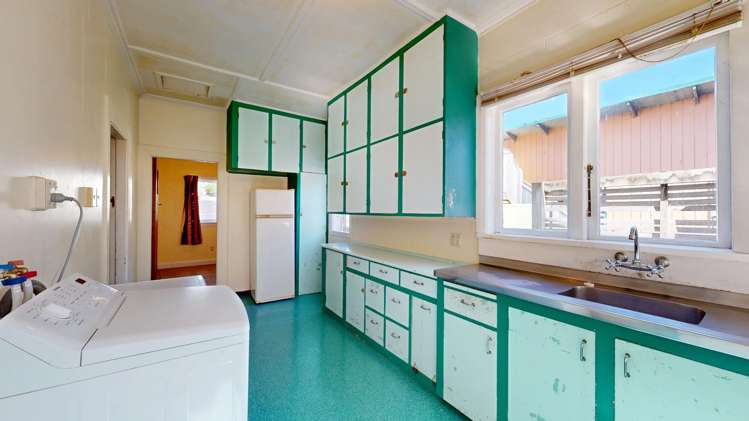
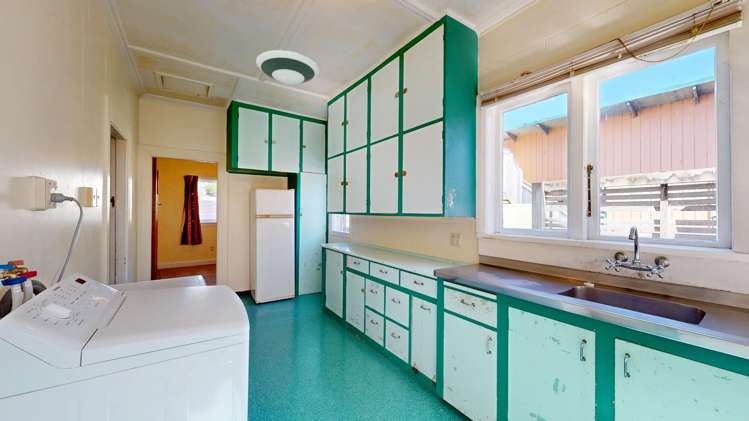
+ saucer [255,49,320,85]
